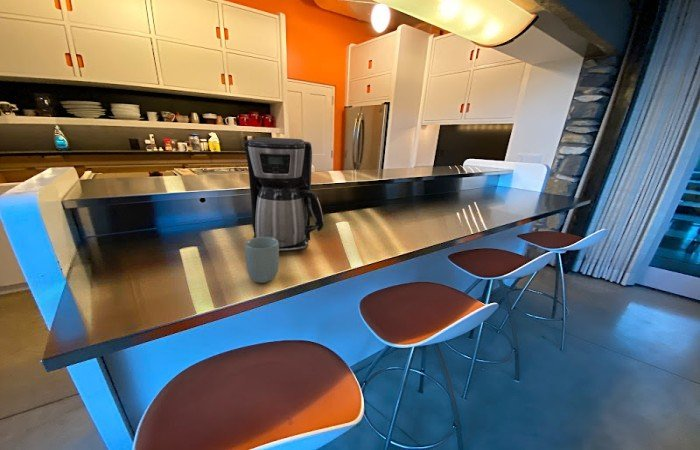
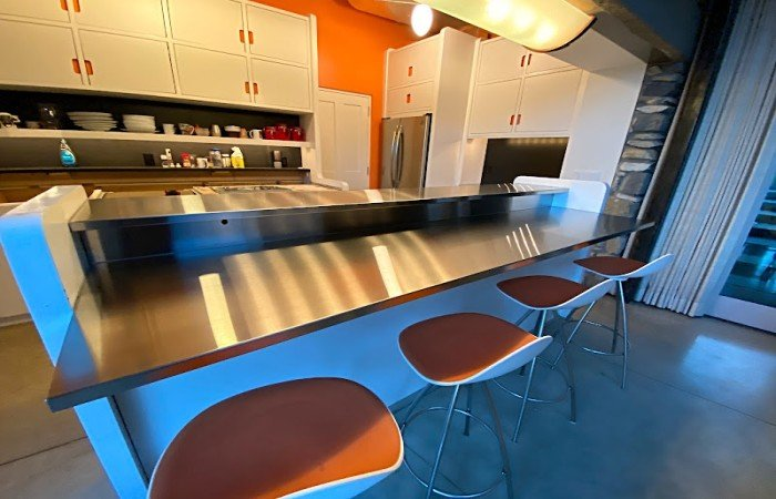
- cup [244,237,280,284]
- coffee maker [243,136,324,254]
